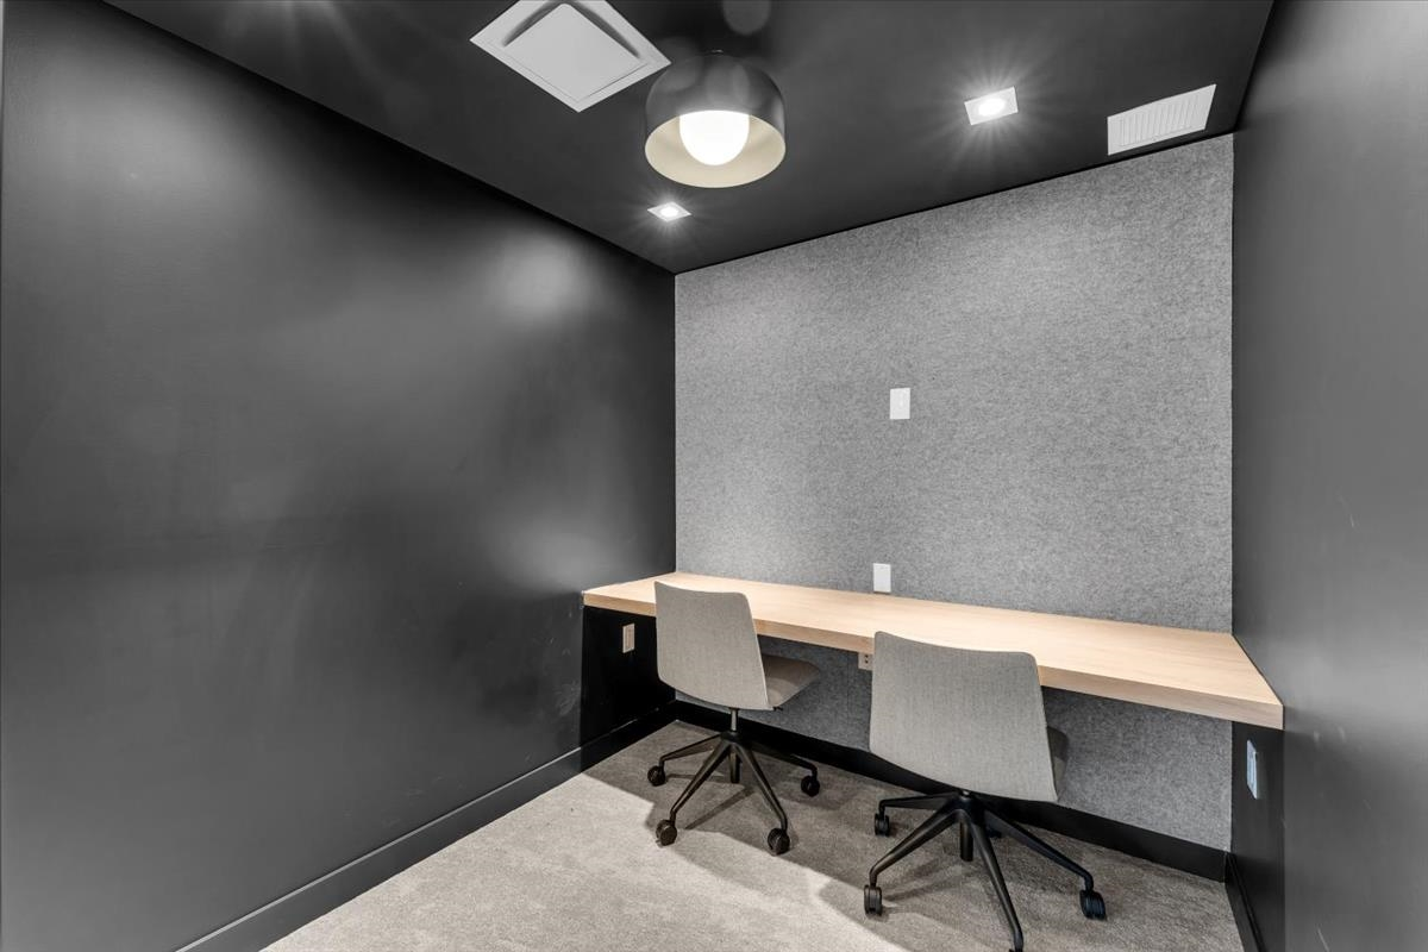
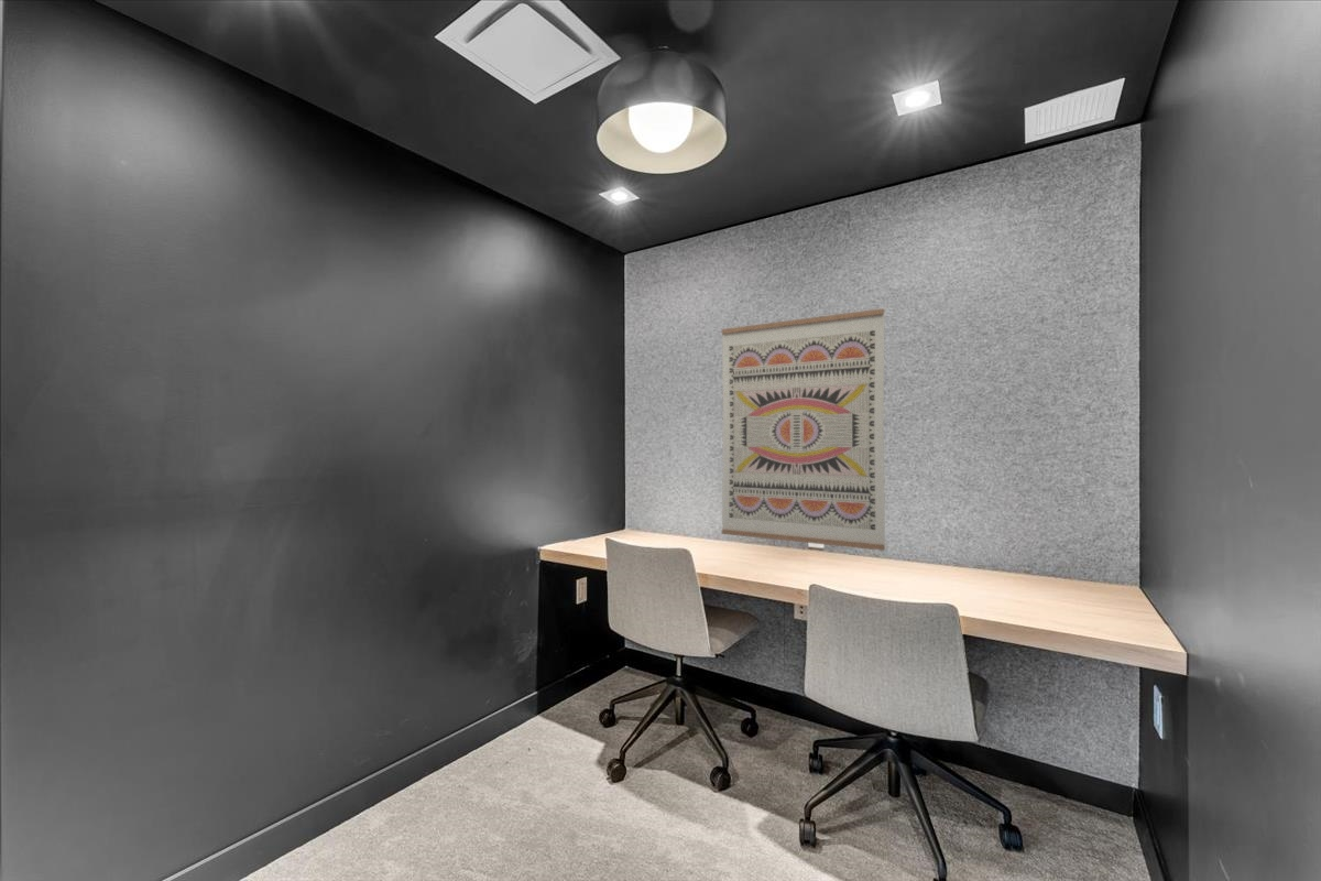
+ wall art [721,307,886,552]
